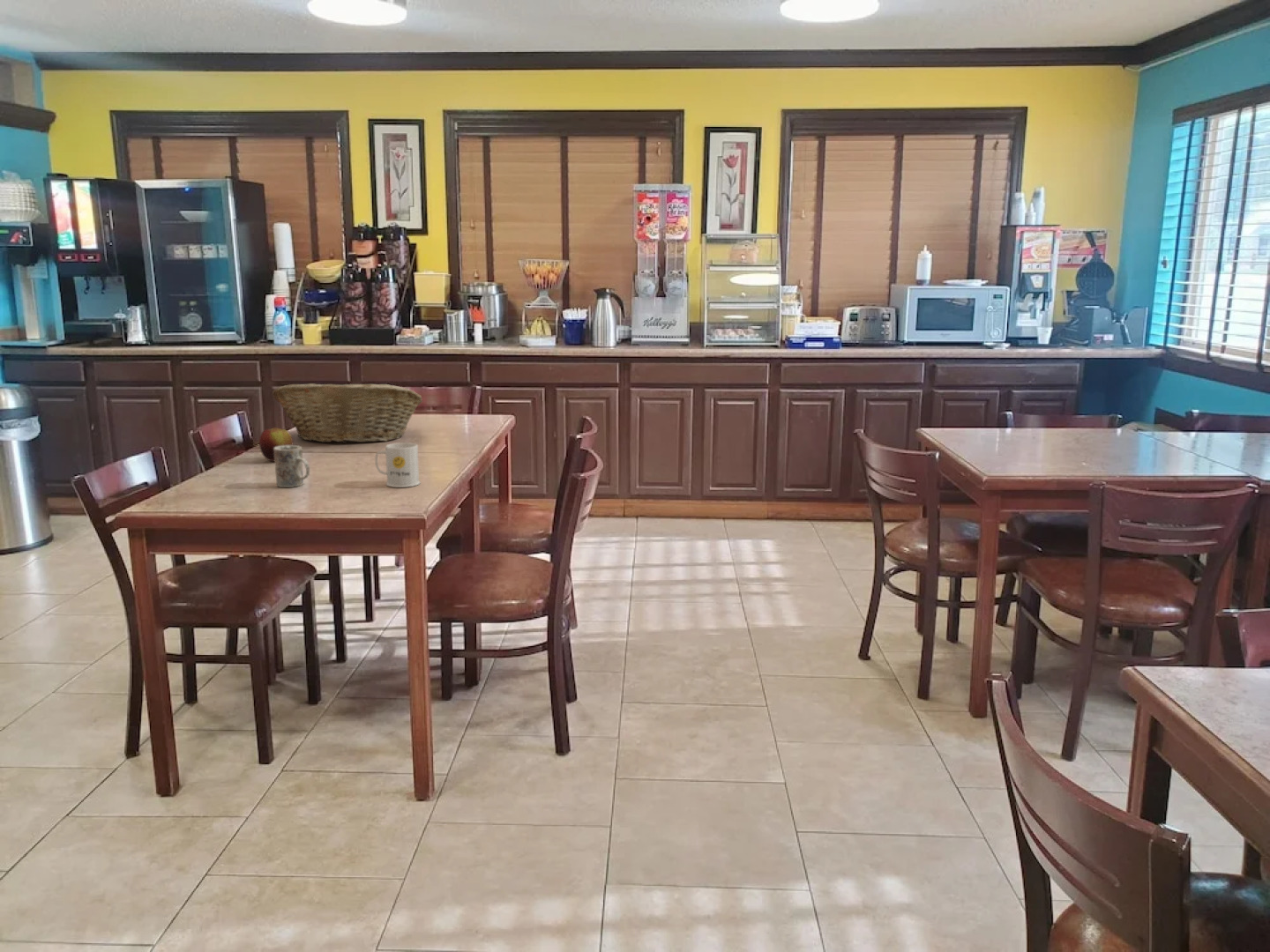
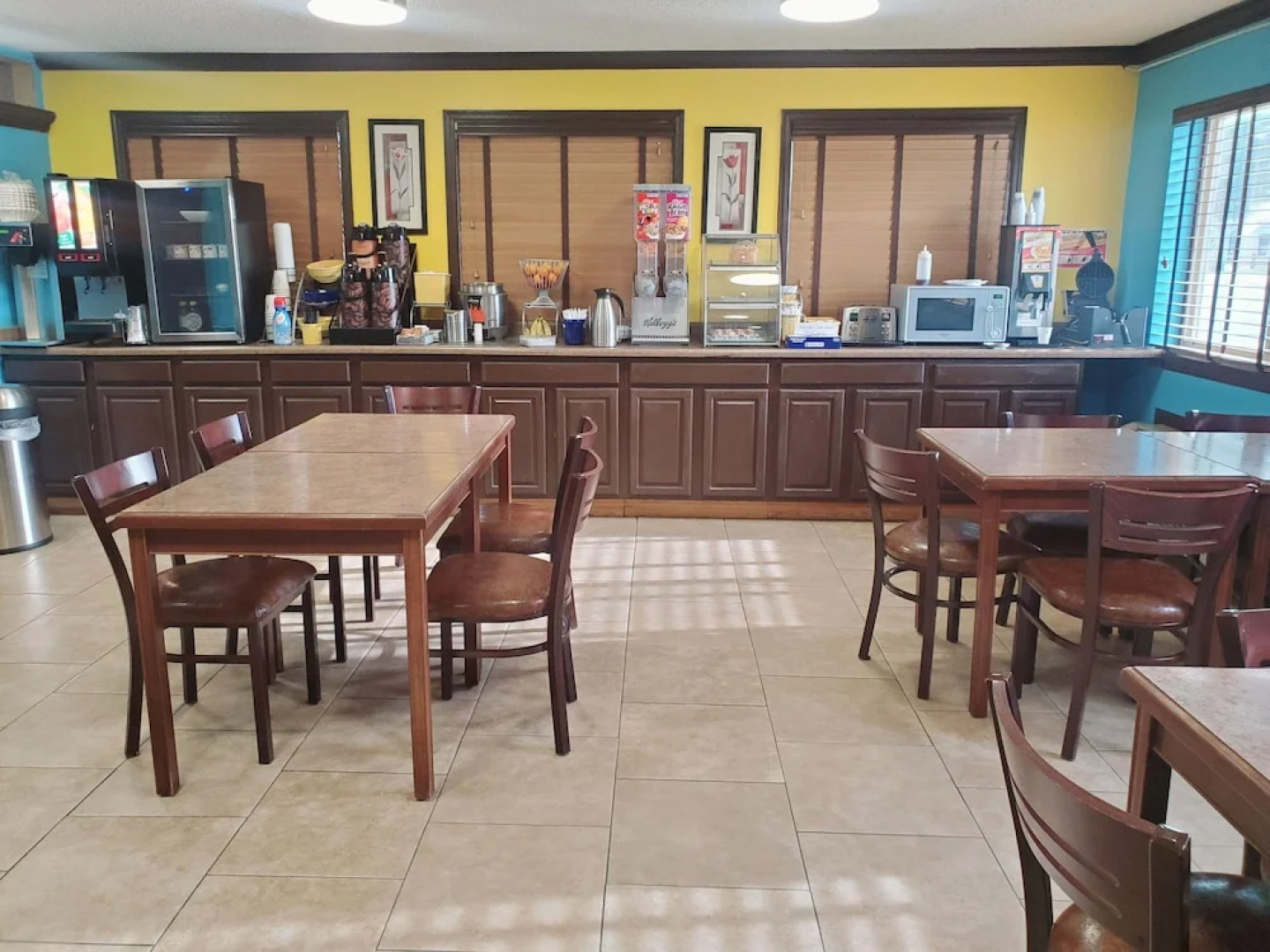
- mug [274,444,310,488]
- fruit basket [272,383,423,444]
- apple [258,427,294,462]
- mug [374,442,421,488]
